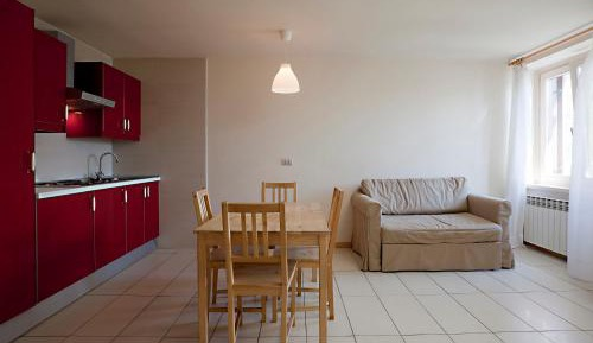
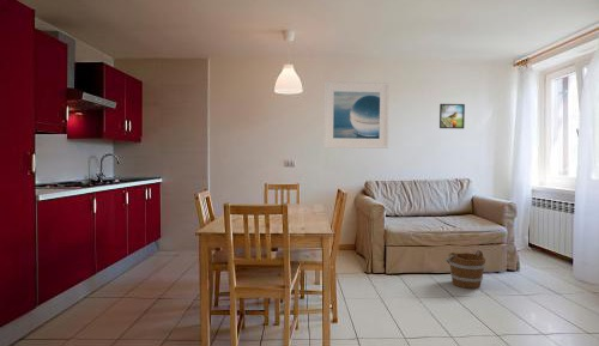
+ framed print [438,103,466,129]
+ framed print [322,80,391,150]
+ bucket [444,249,486,290]
